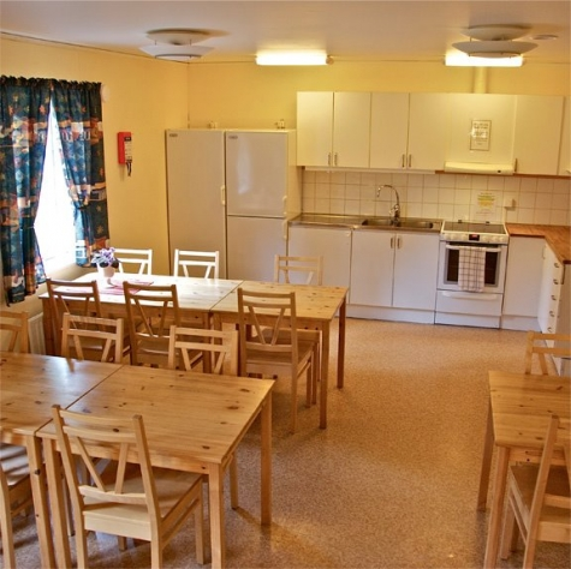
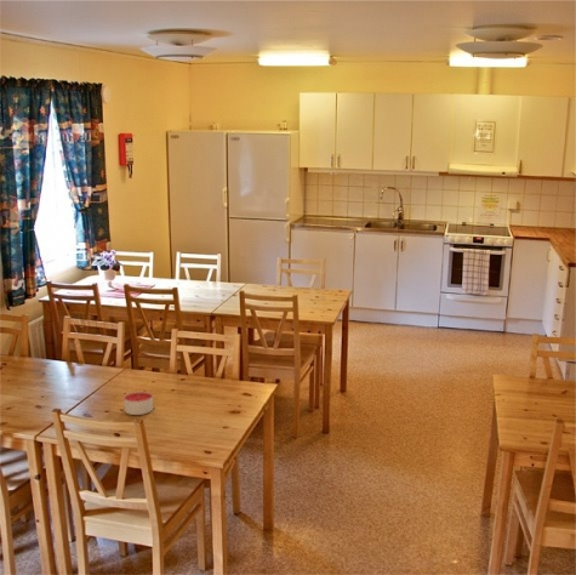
+ candle [122,391,154,416]
